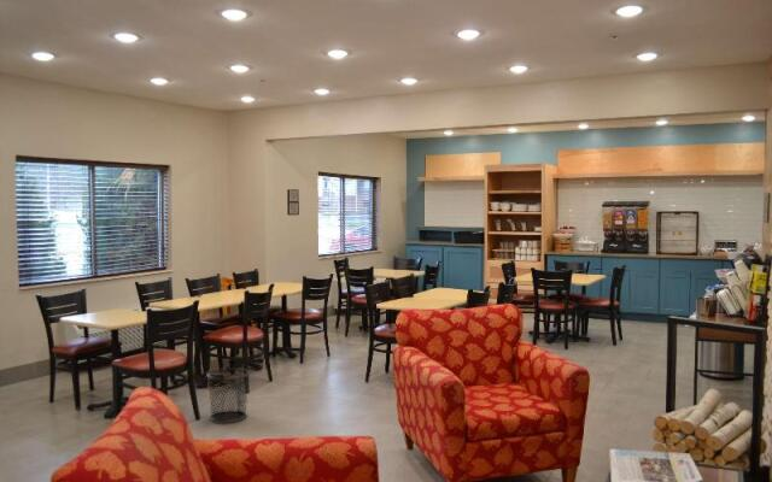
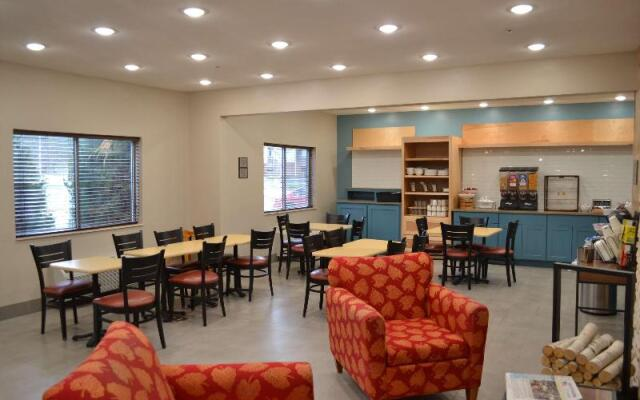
- waste bin [205,366,251,424]
